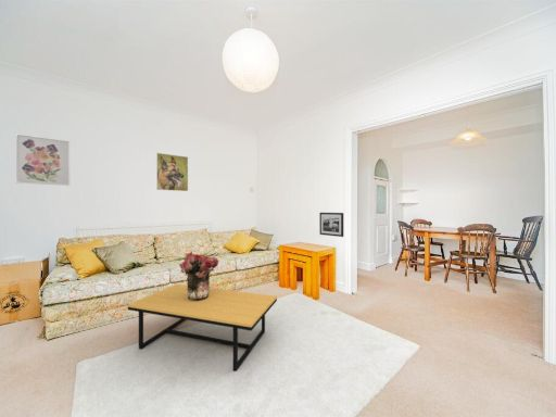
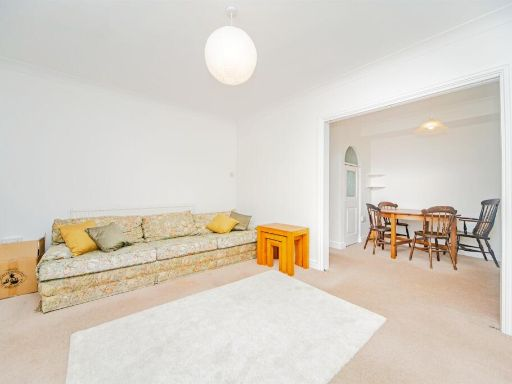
- bouquet [178,251,219,301]
- picture frame [318,212,344,238]
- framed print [155,152,189,192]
- coffee table [127,283,278,372]
- wall art [14,132,71,187]
